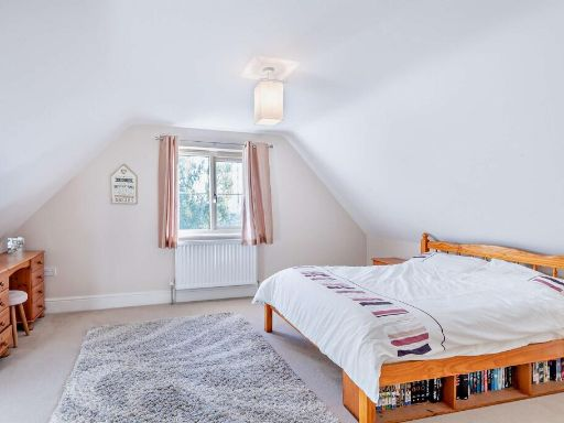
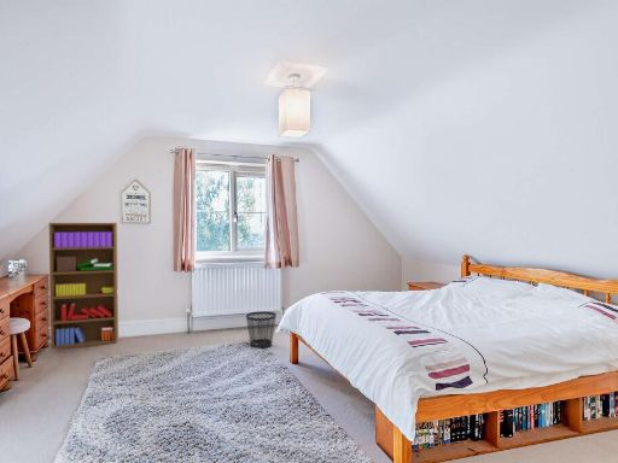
+ wastebasket [245,310,278,350]
+ bookshelf [48,222,119,350]
